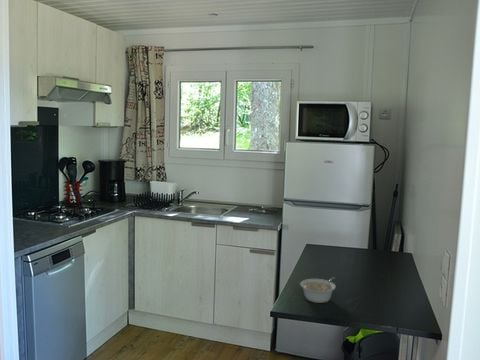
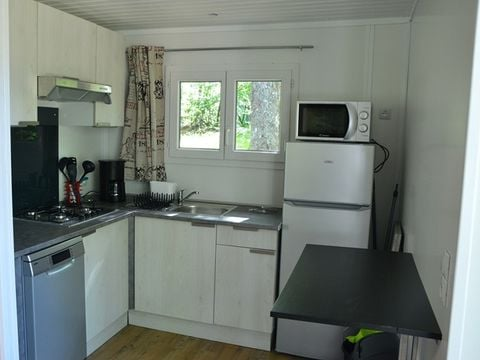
- legume [299,276,337,304]
